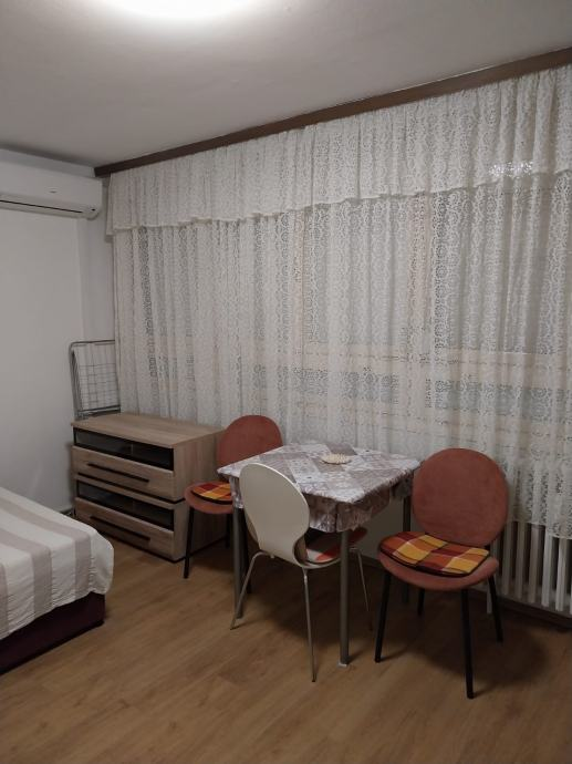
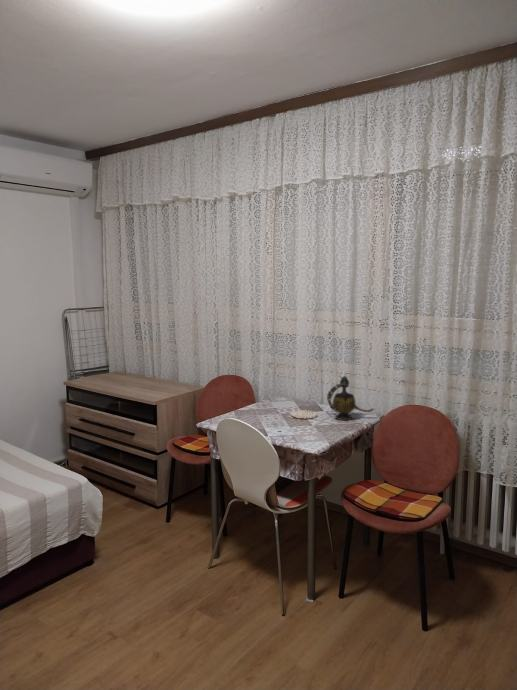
+ teapot [326,375,375,421]
